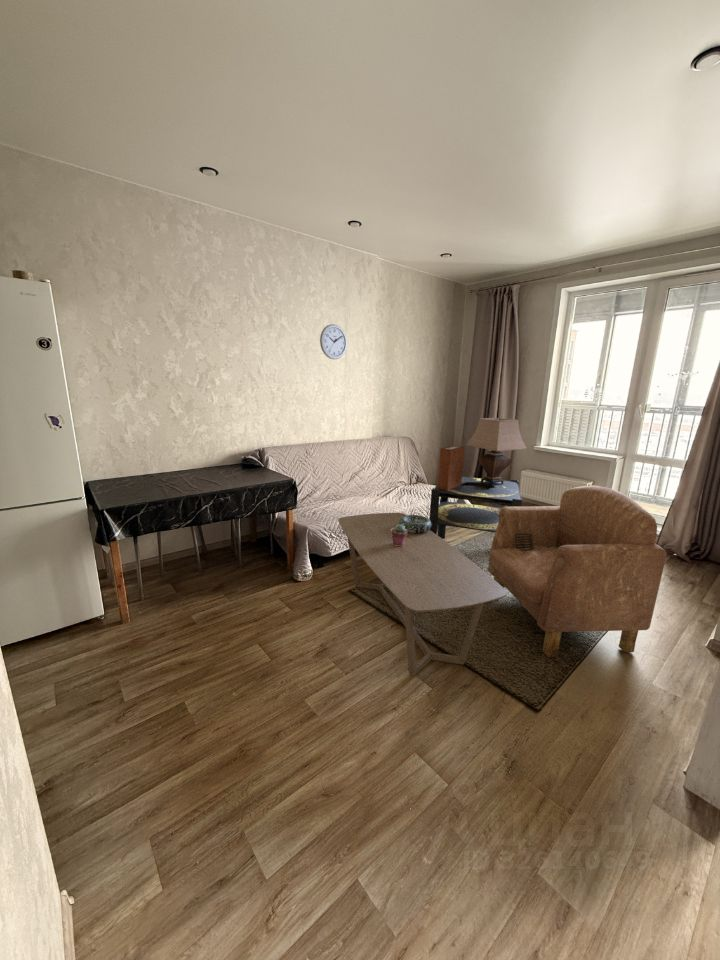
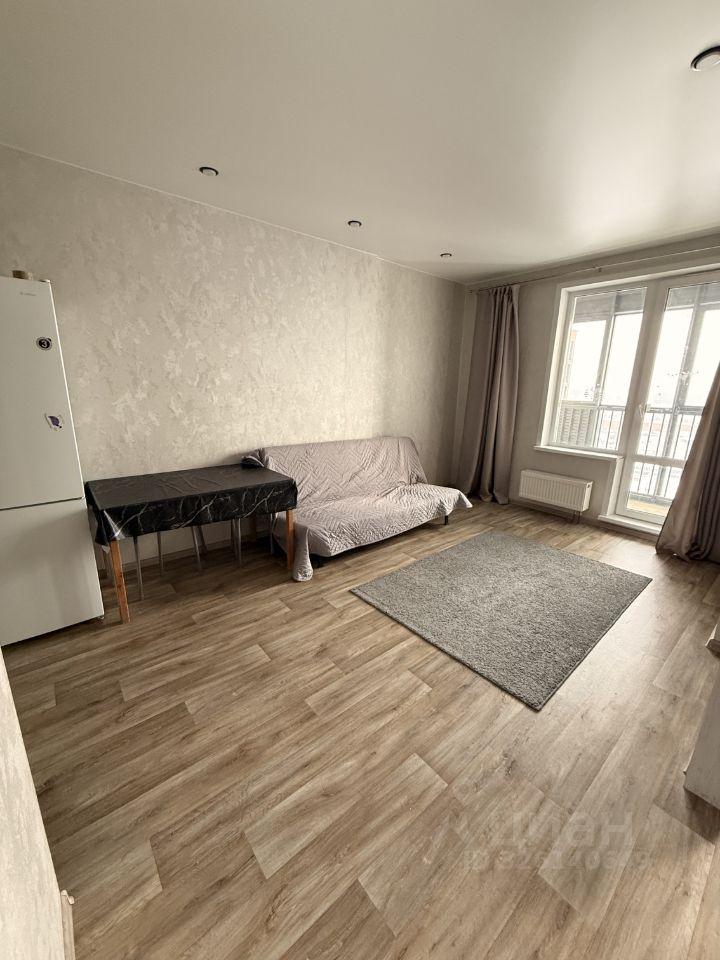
- table lamp [465,417,528,486]
- decorative bowl [399,514,431,533]
- potted succulent [391,525,407,546]
- book [437,444,466,490]
- armchair [487,484,667,659]
- side table [428,476,523,539]
- coffee table [337,512,508,677]
- wall clock [319,323,348,360]
